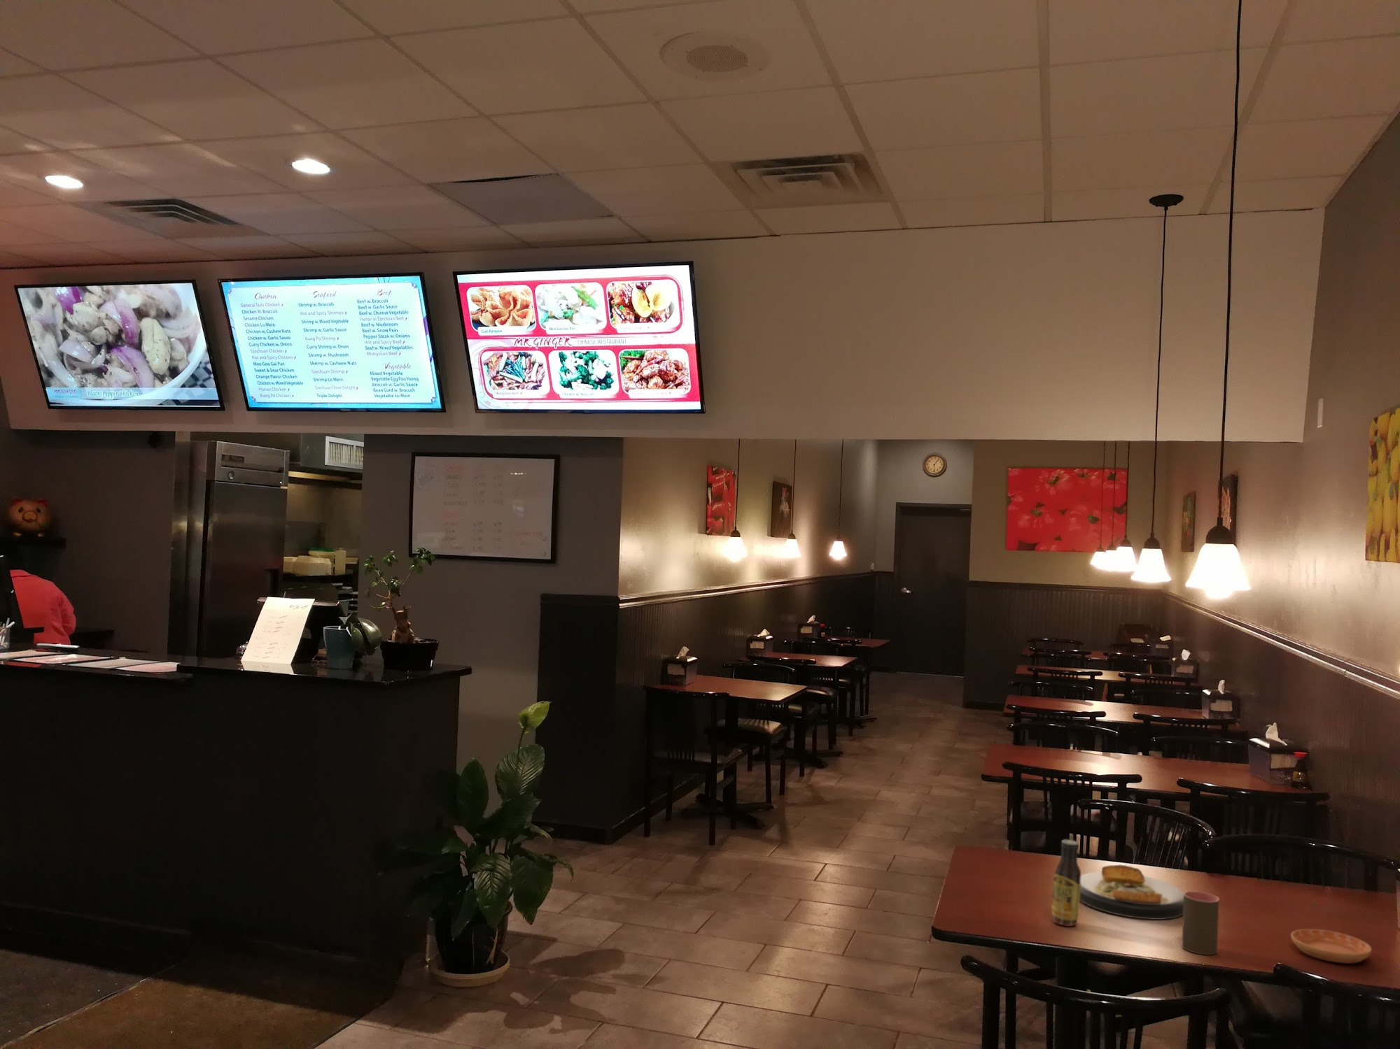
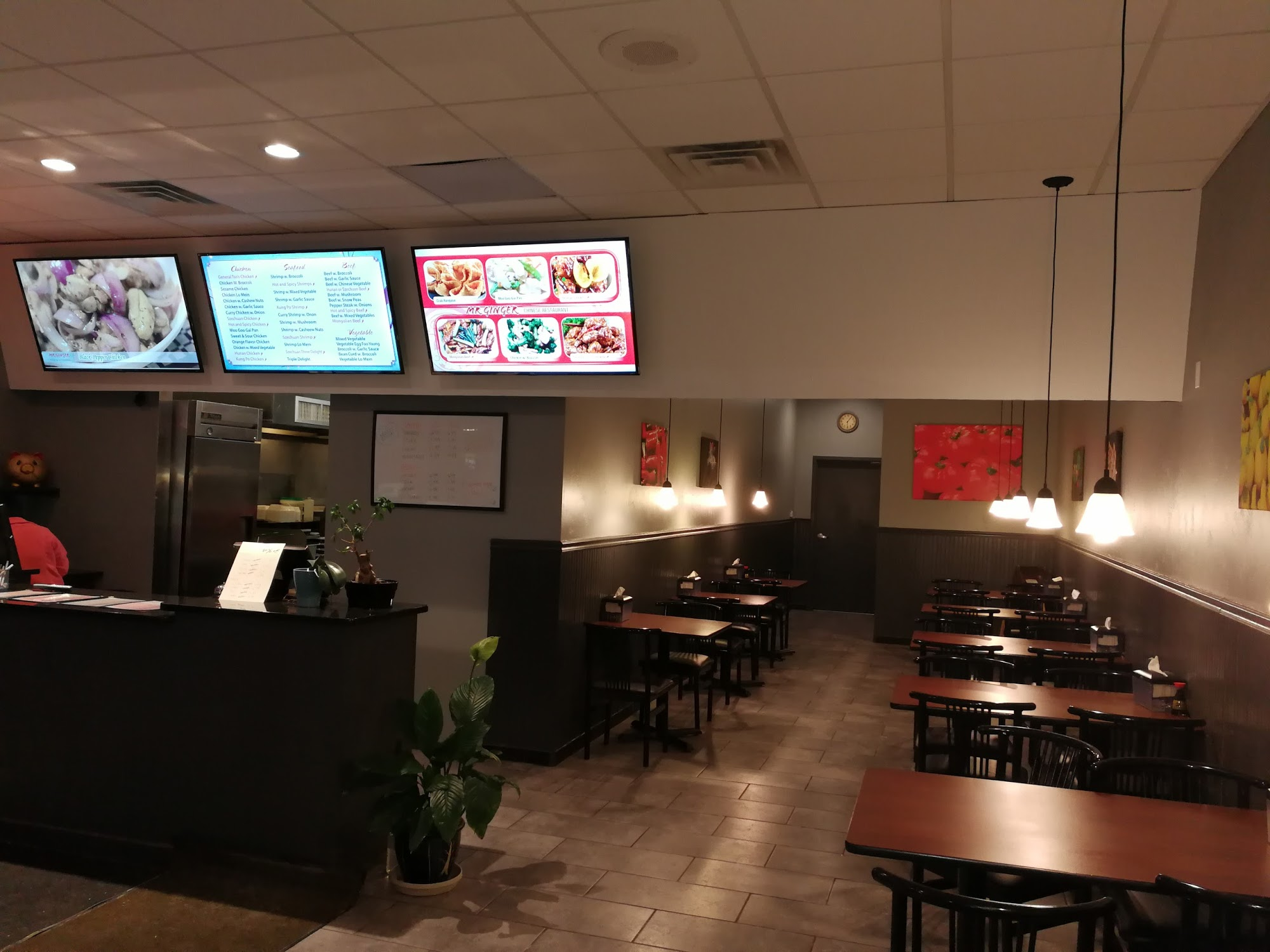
- plate [1079,864,1184,920]
- saucer [1290,928,1372,964]
- sauce bottle [1051,840,1081,928]
- cup [1181,890,1219,955]
